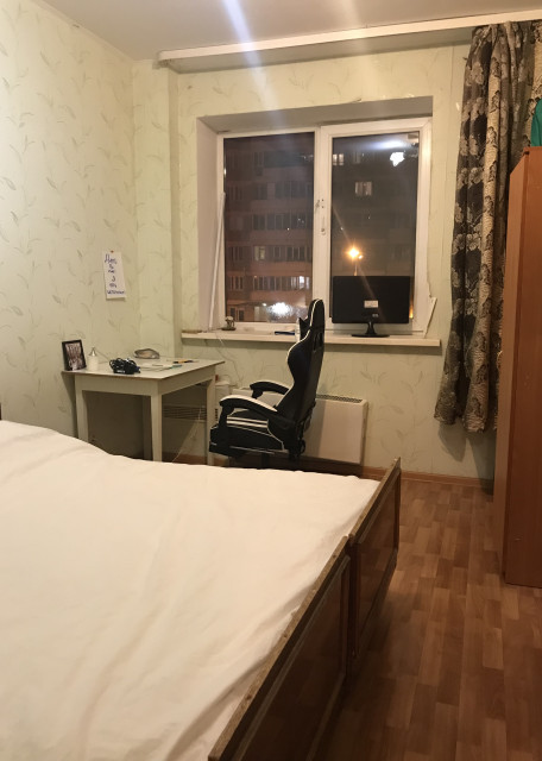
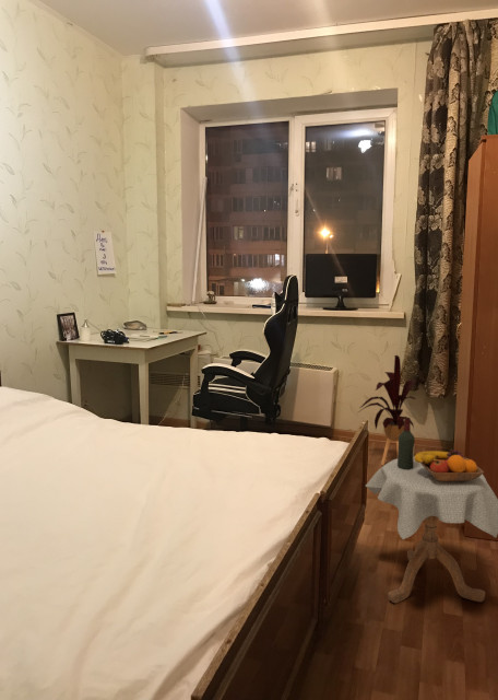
+ house plant [357,354,417,466]
+ side table [365,417,498,604]
